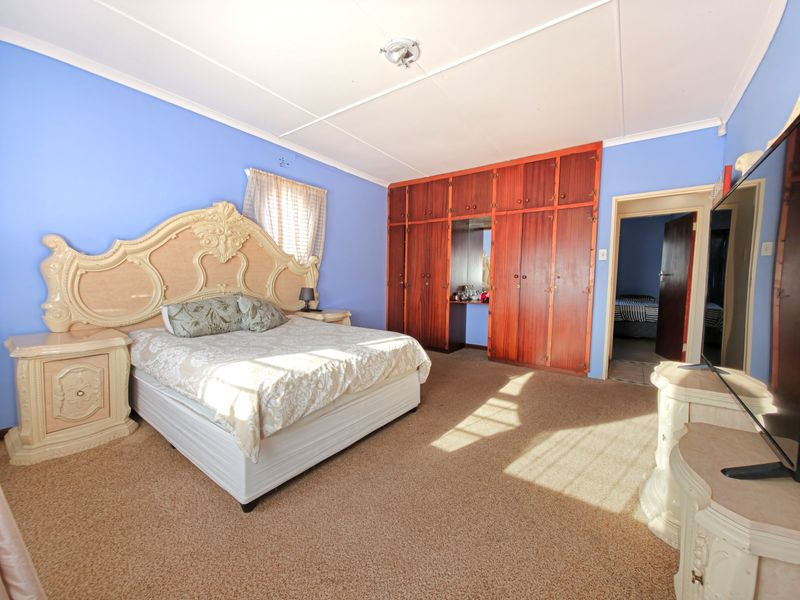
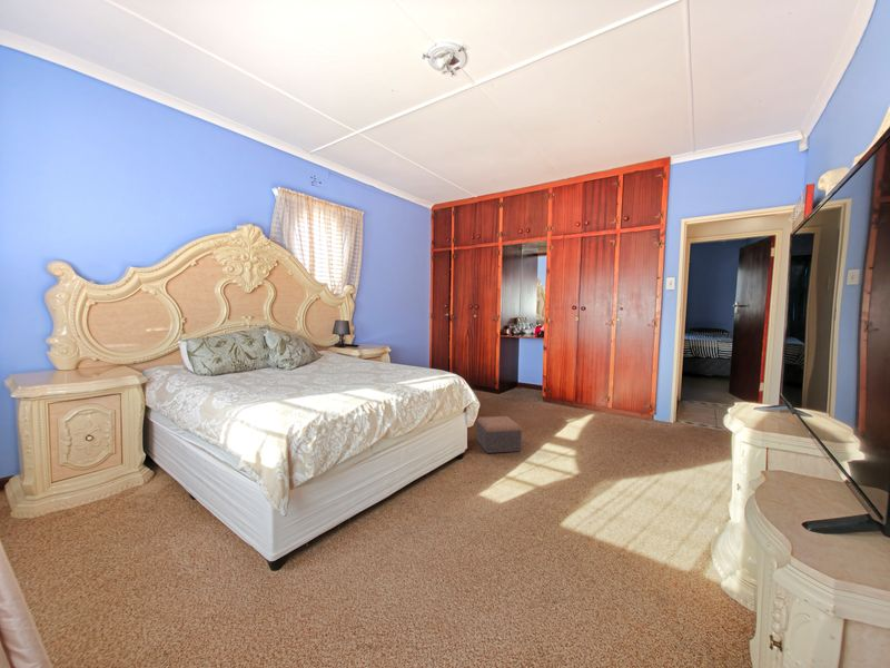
+ footstool [475,415,523,454]
